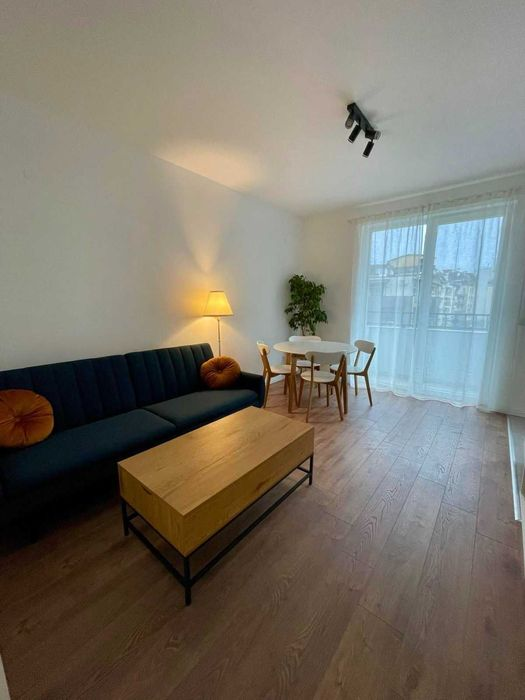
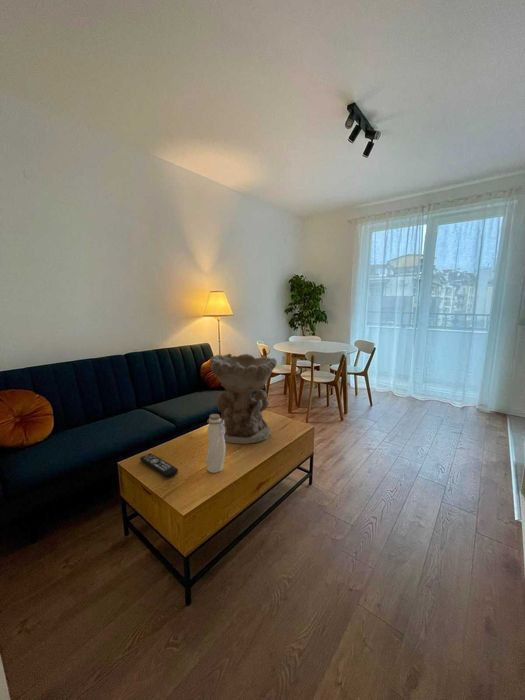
+ decorative bowl [209,353,278,445]
+ remote control [139,453,179,478]
+ water bottle [205,413,227,474]
